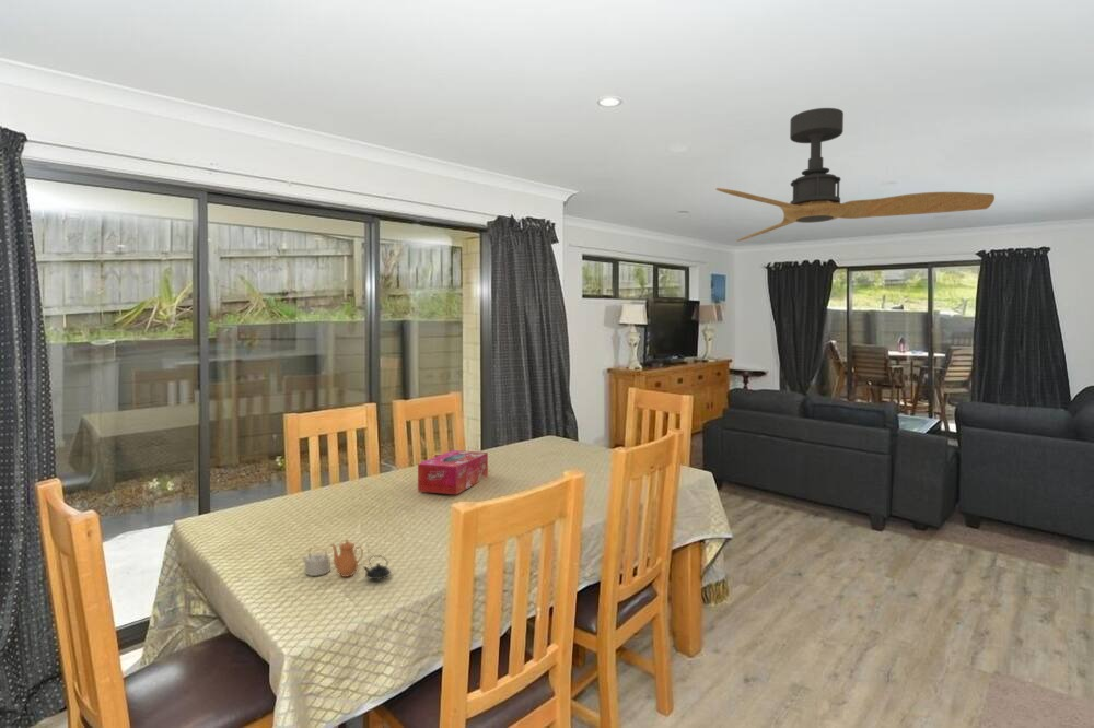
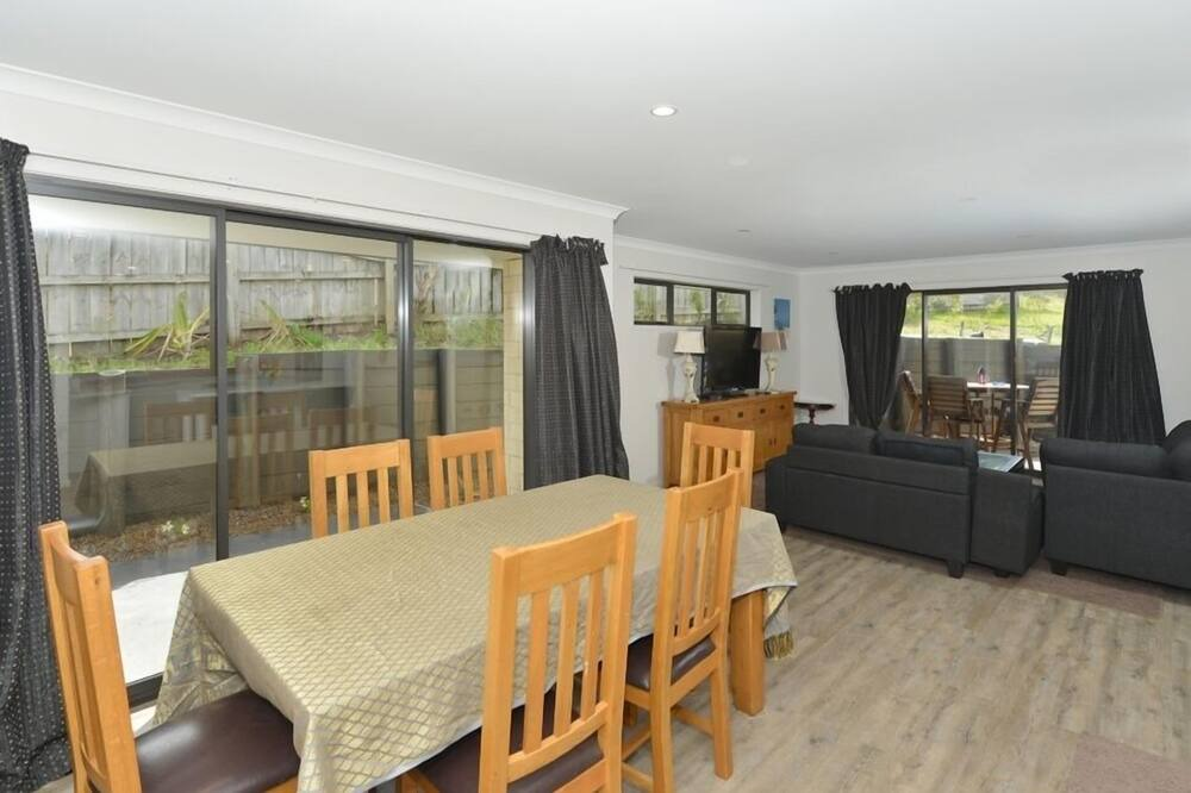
- tissue box [417,449,489,495]
- ceiling fan [715,107,996,243]
- teapot [301,538,392,580]
